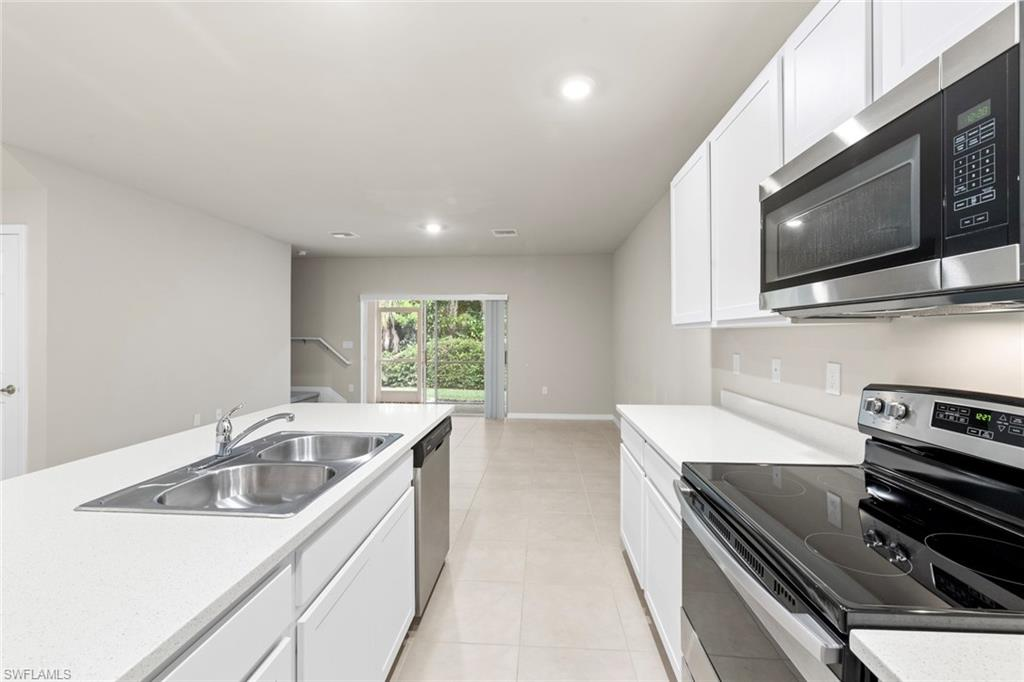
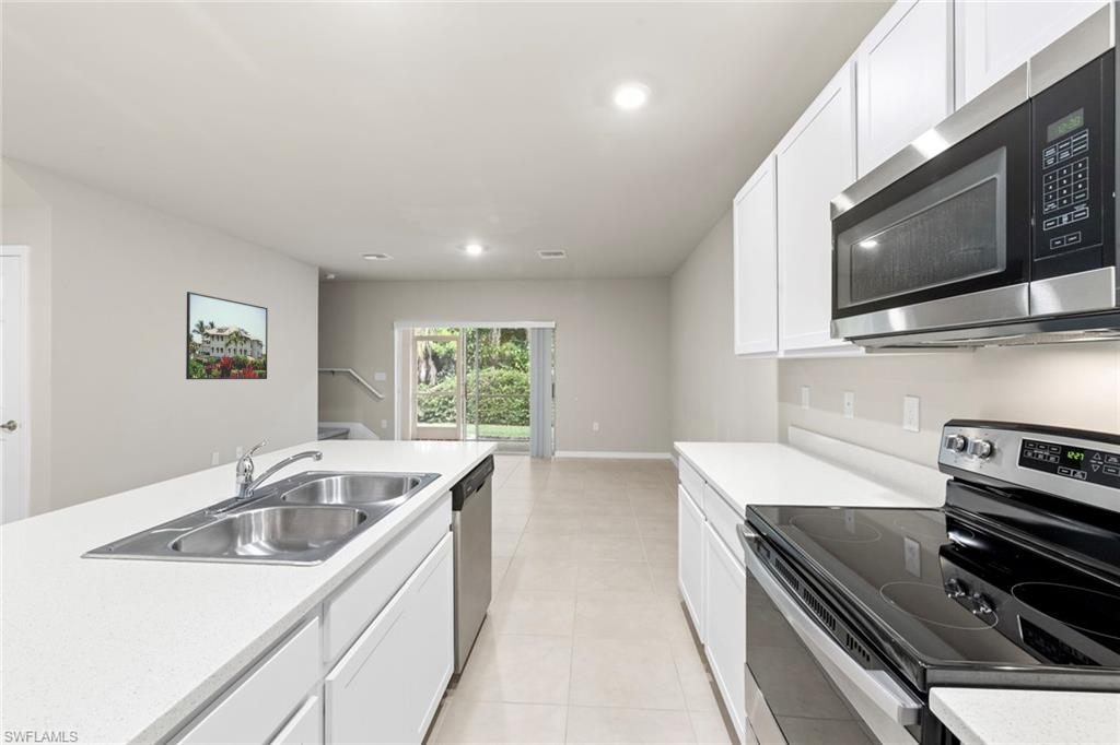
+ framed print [185,291,269,380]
